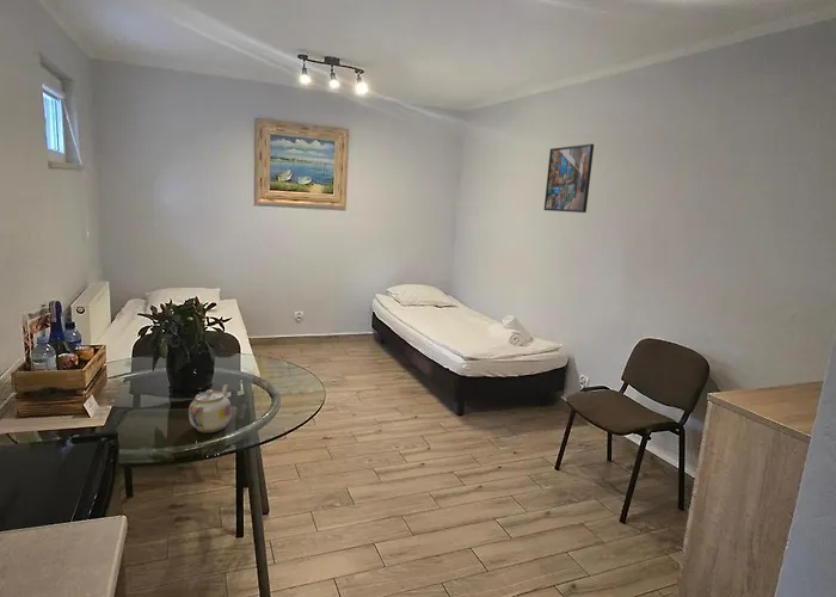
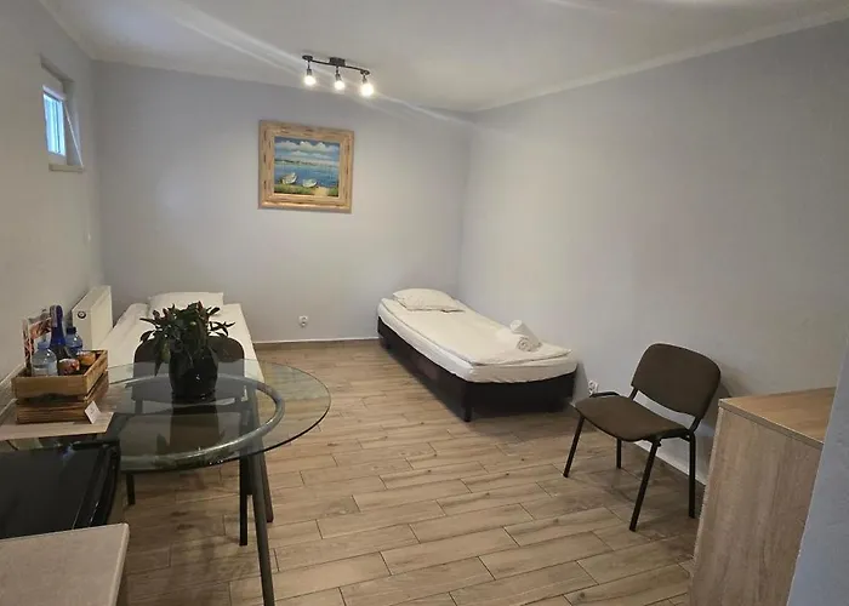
- teapot [188,383,233,433]
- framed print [543,143,595,214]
